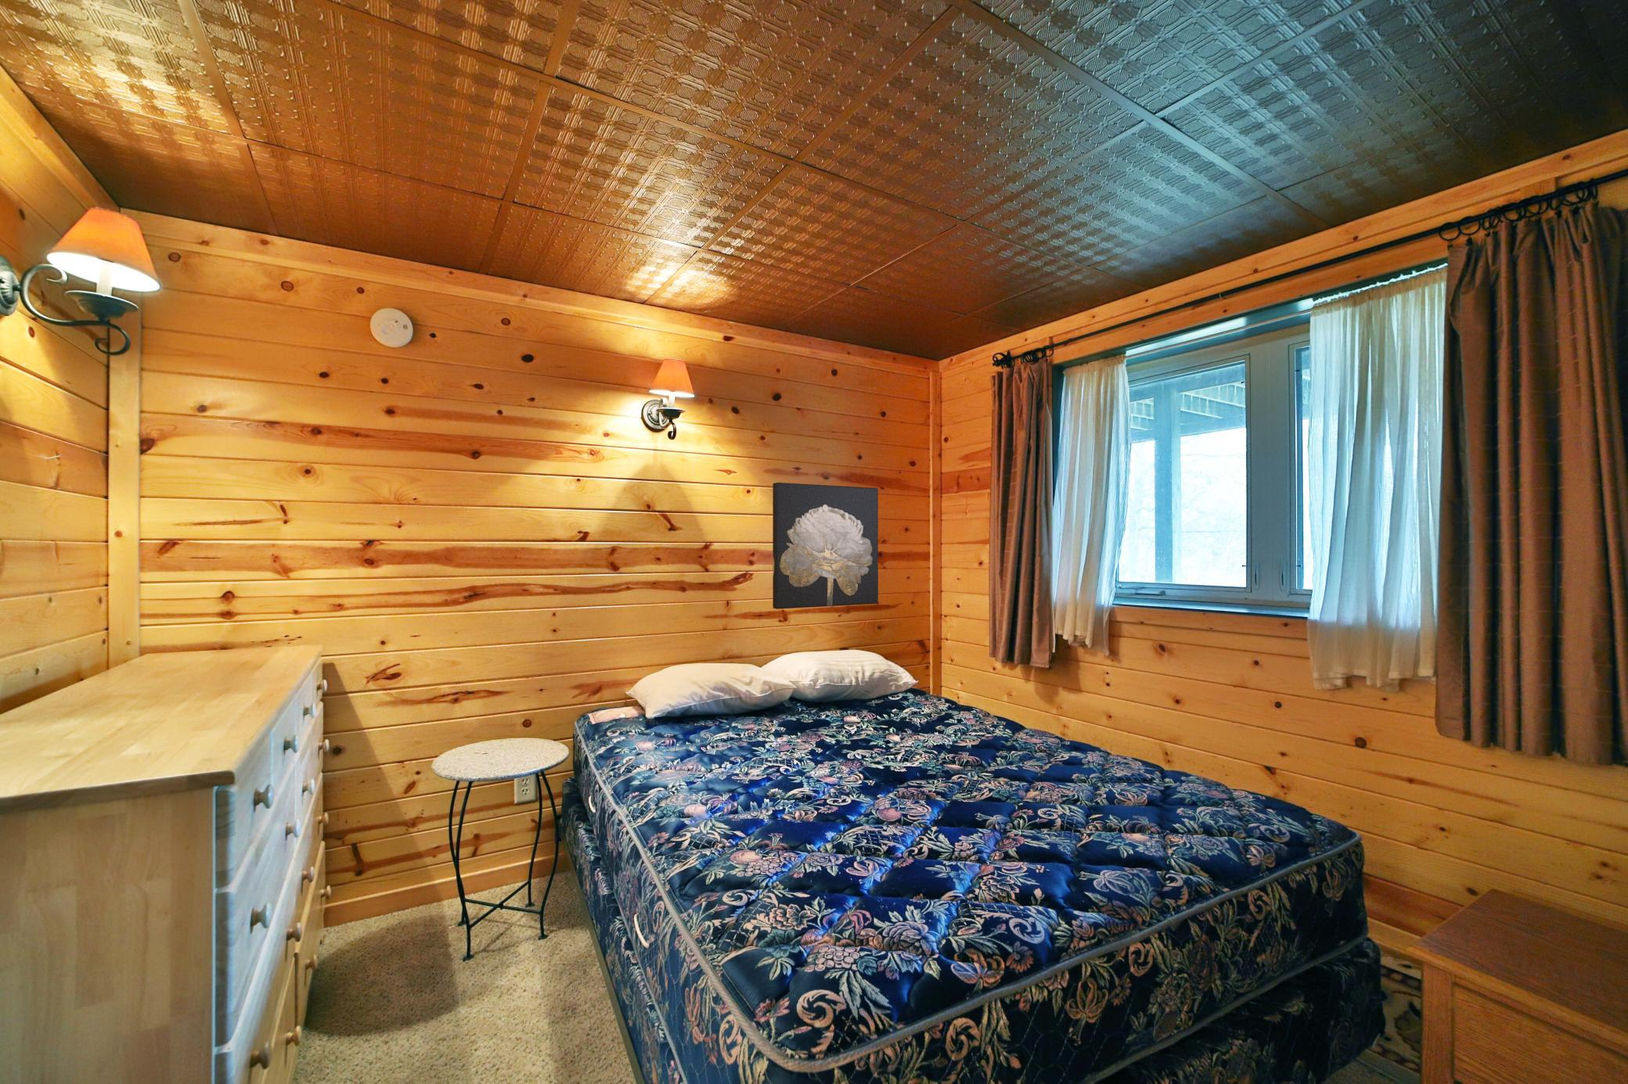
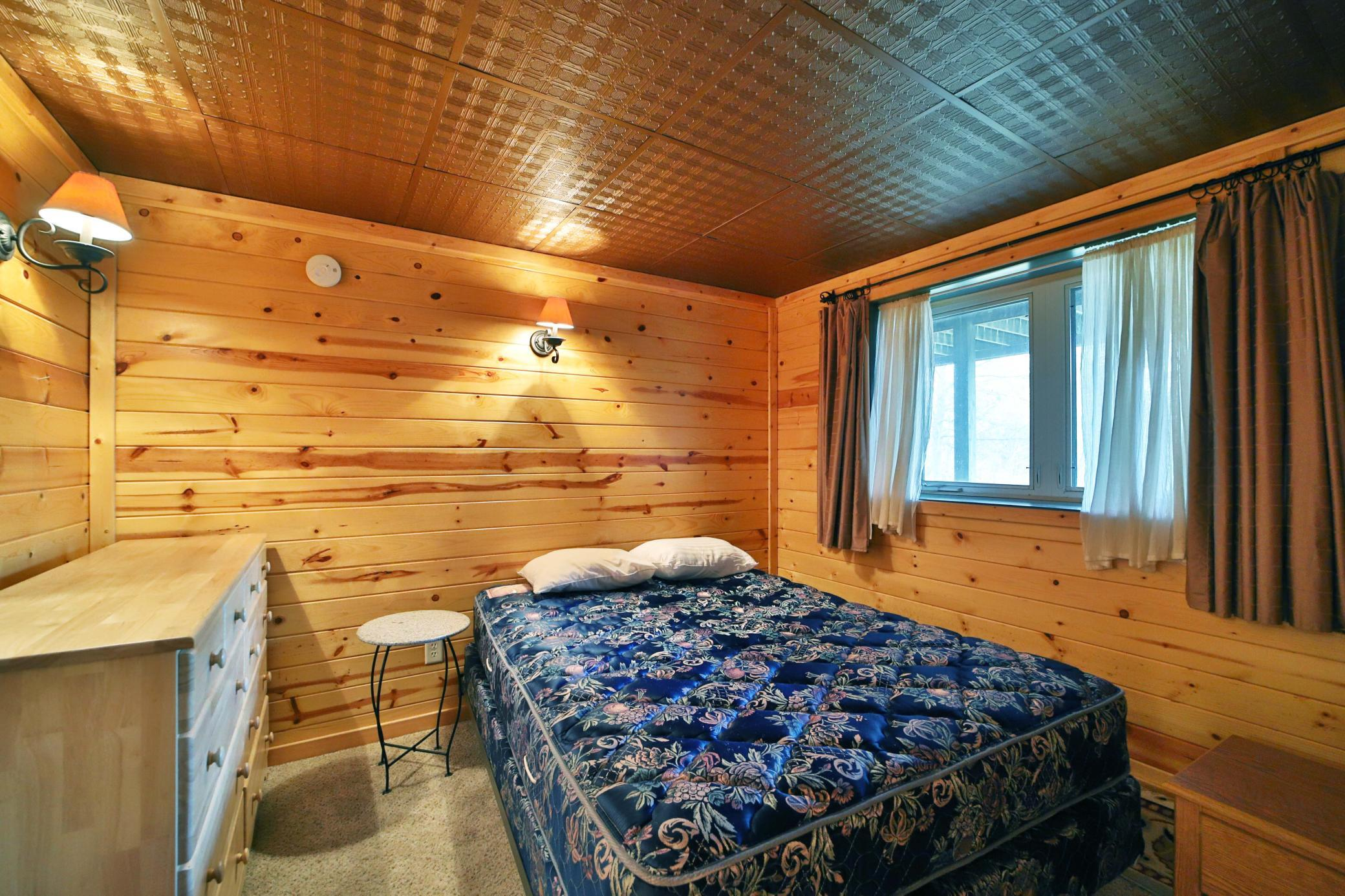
- wall art [772,482,879,610]
